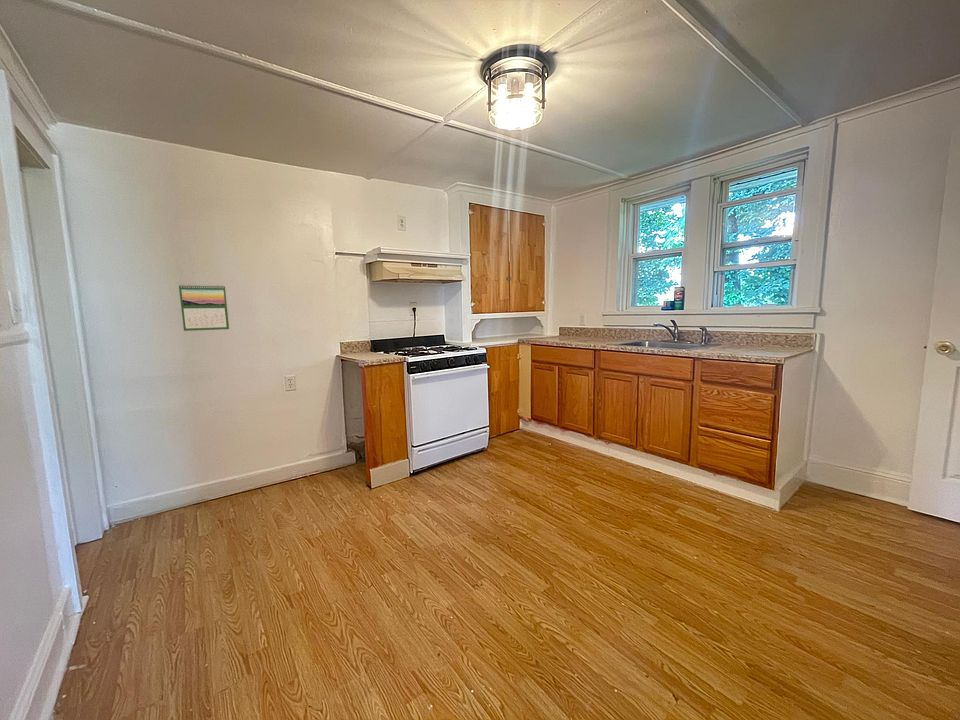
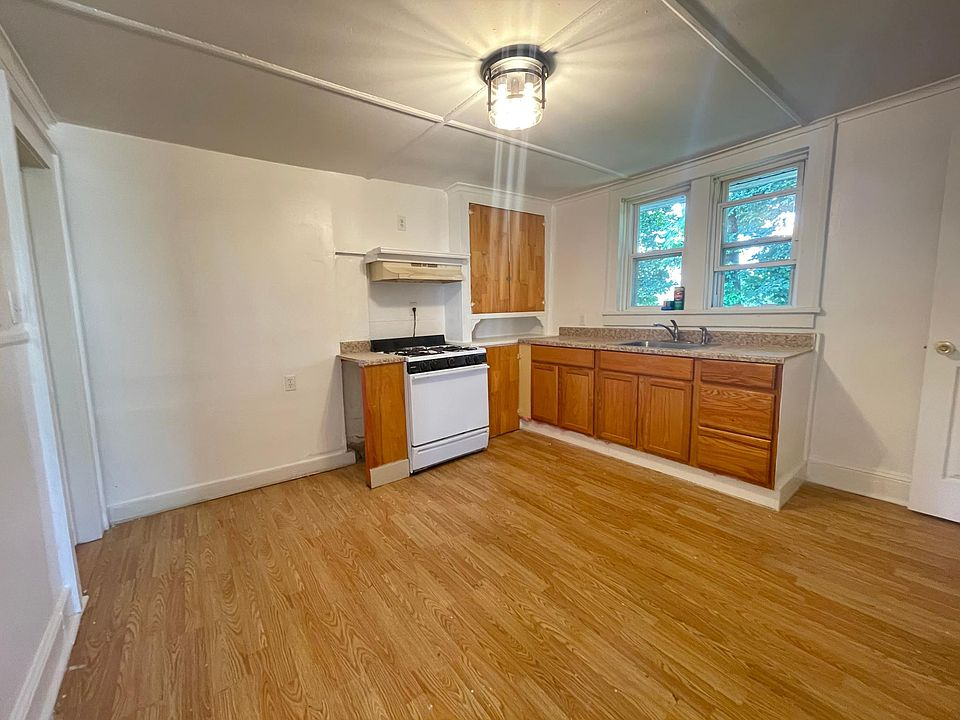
- calendar [178,283,230,332]
